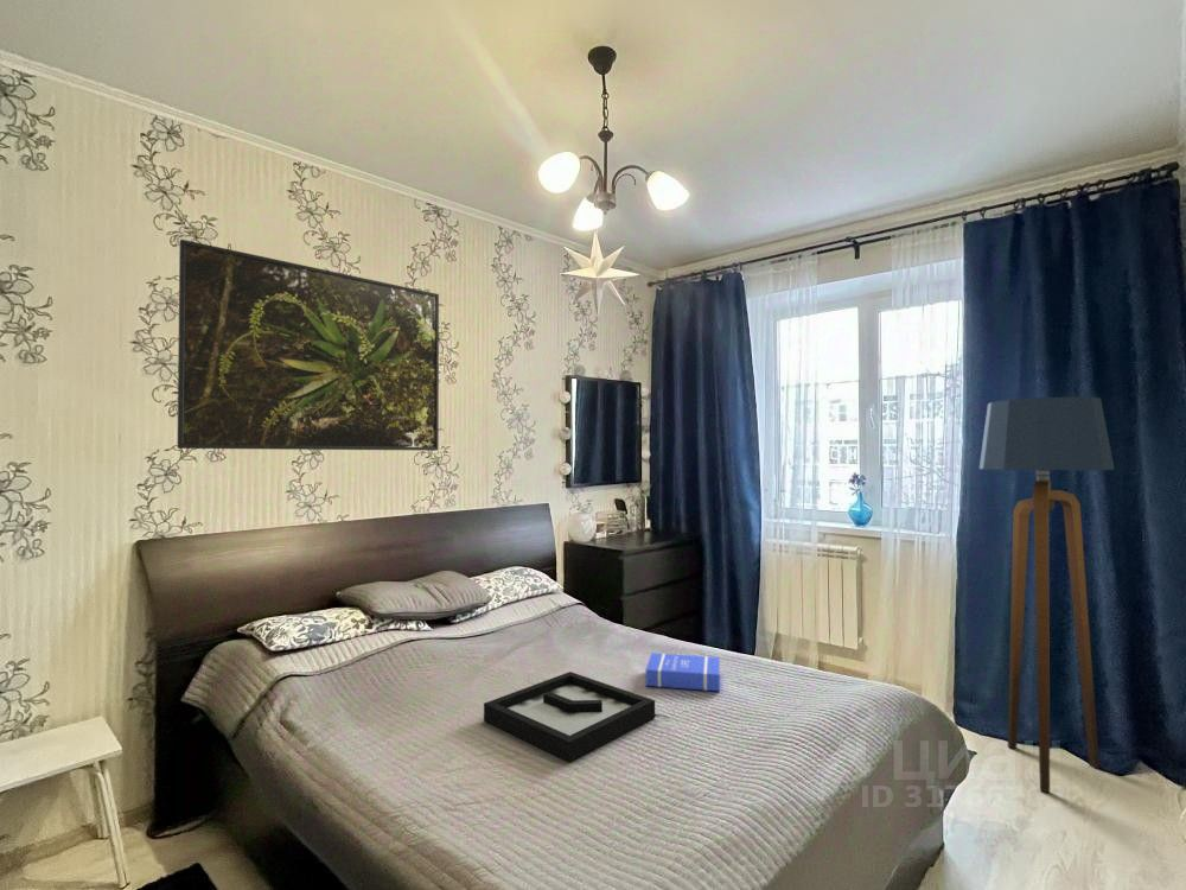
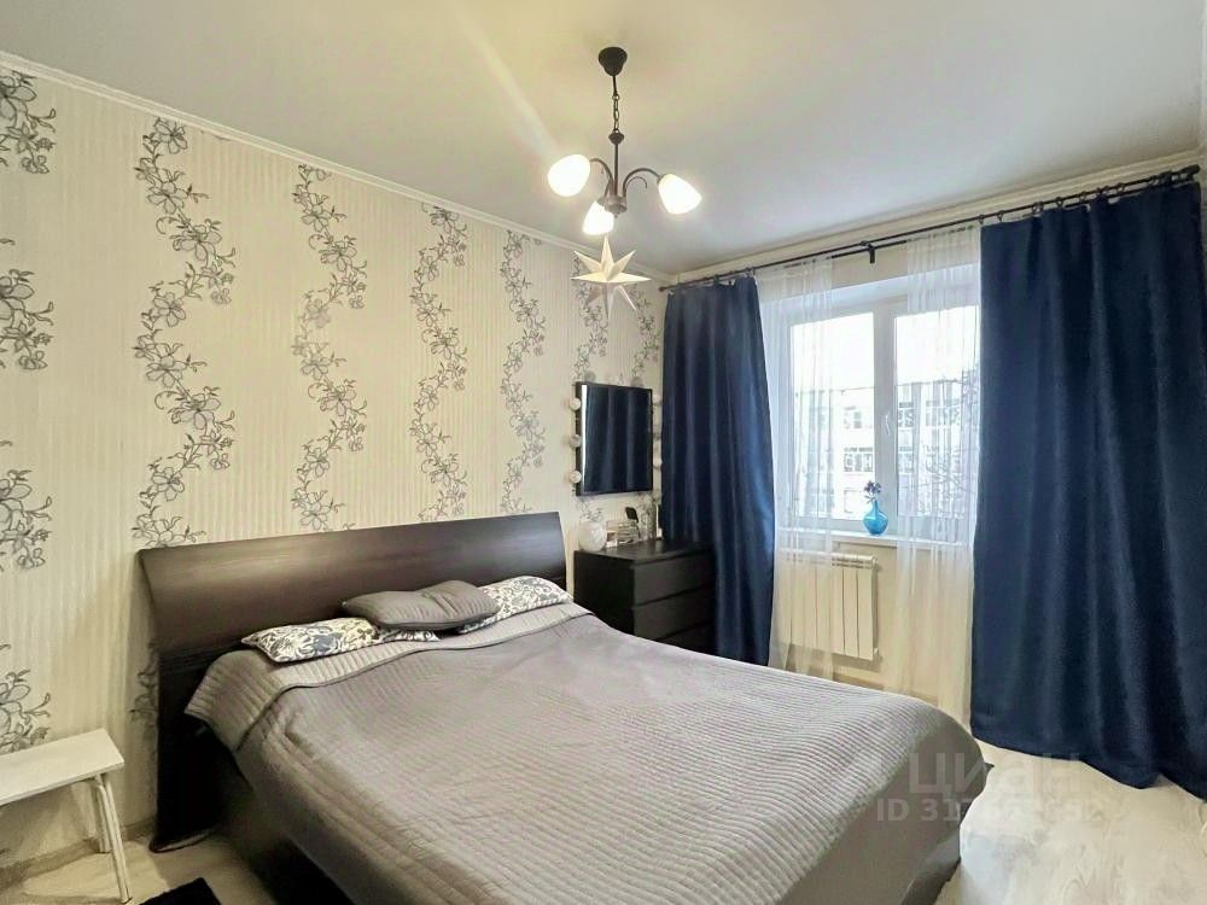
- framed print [177,239,440,452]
- decorative tray [483,670,656,763]
- floor lamp [978,395,1116,794]
- book [645,651,721,692]
